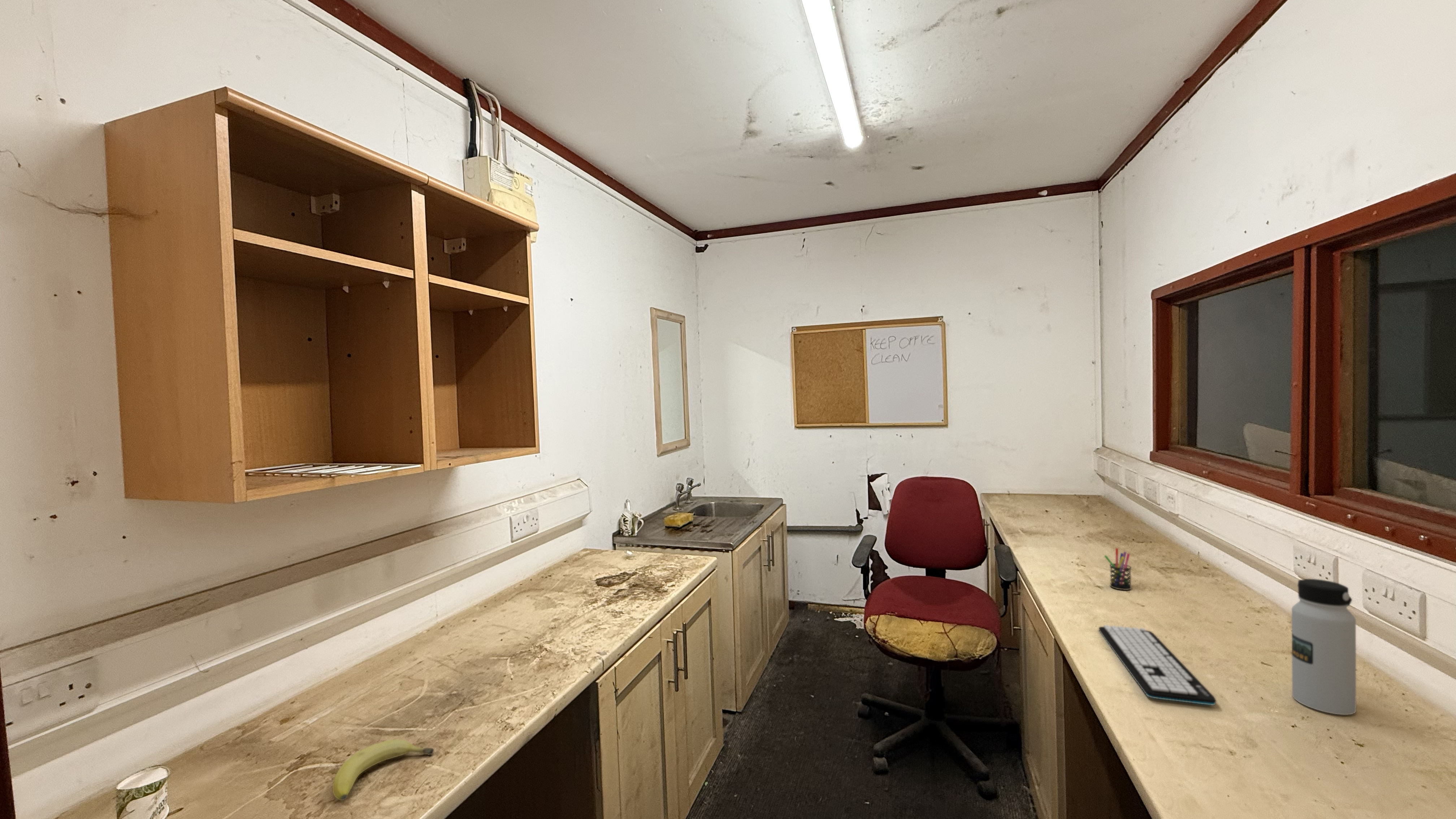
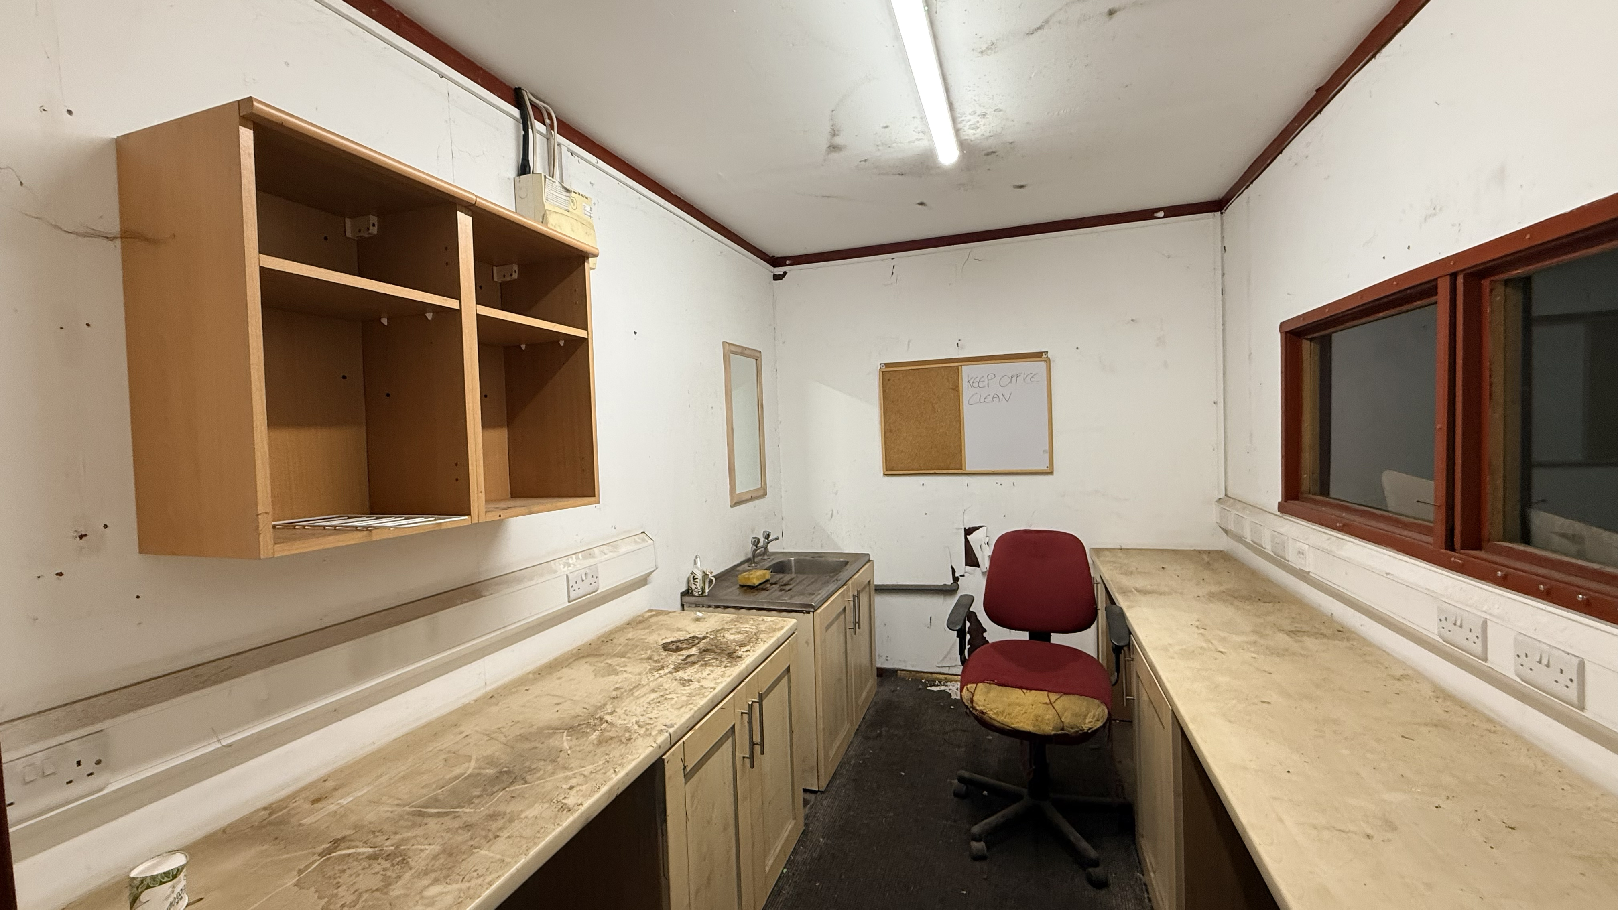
- keyboard [1098,625,1217,705]
- fruit [332,739,434,801]
- pen holder [1104,547,1132,590]
- water bottle [1291,579,1356,715]
